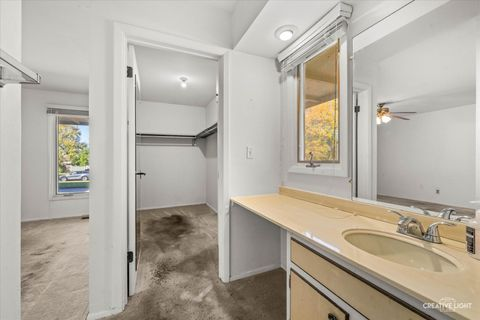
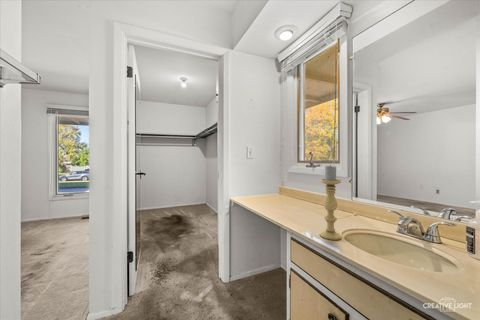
+ candle holder [319,164,342,241]
